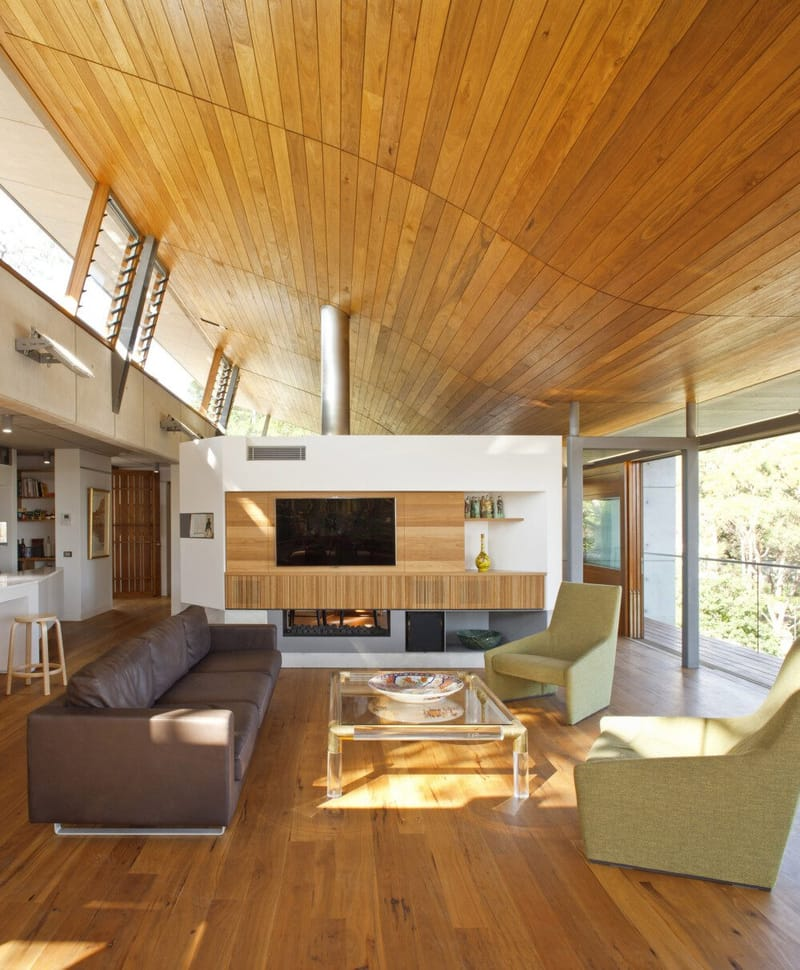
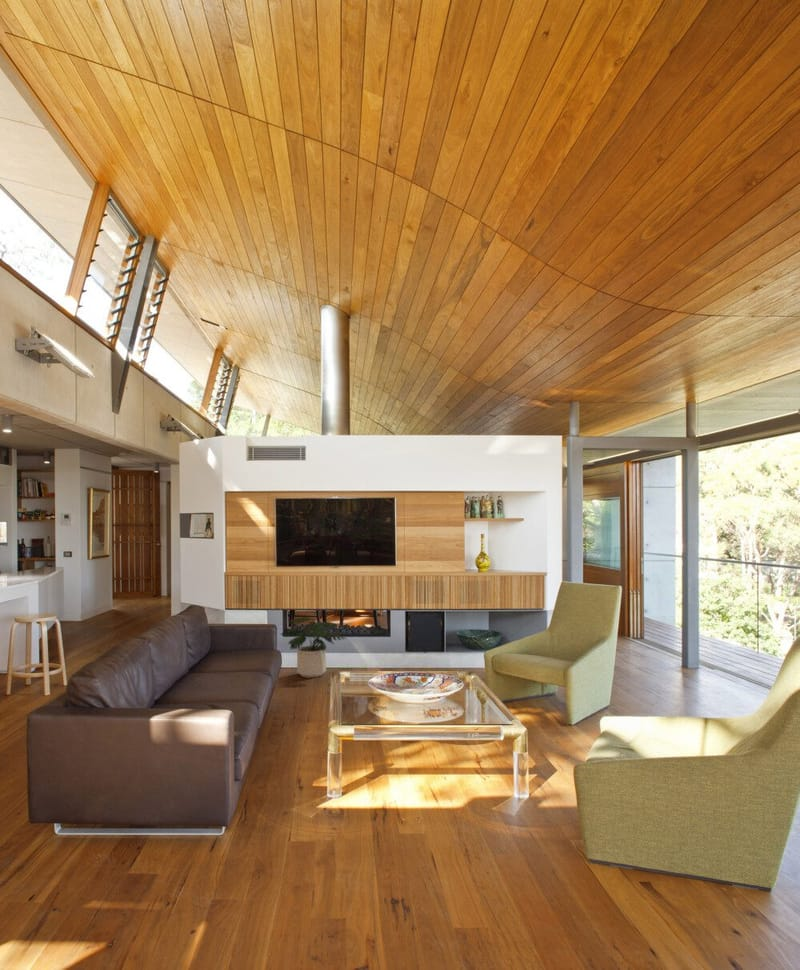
+ potted plant [280,616,347,678]
